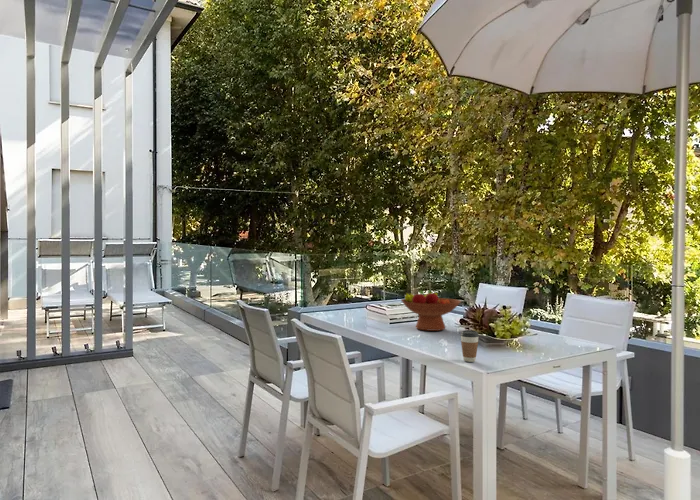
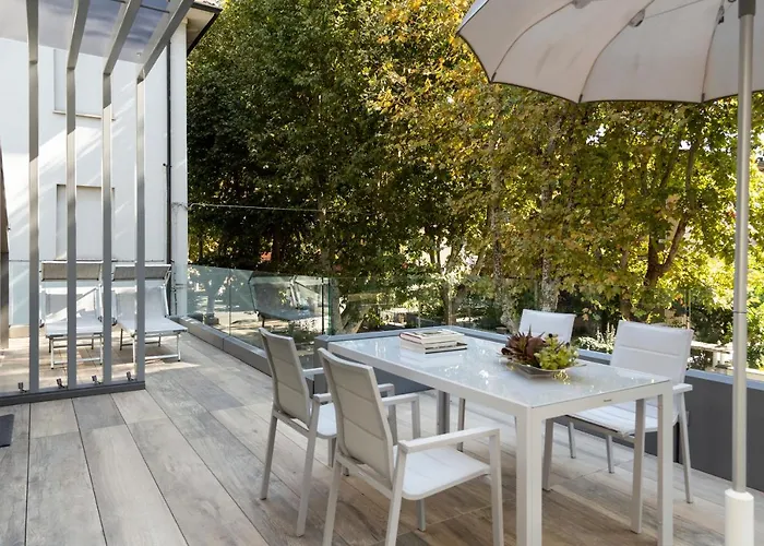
- coffee cup [460,329,480,363]
- fruit bowl [400,288,462,332]
